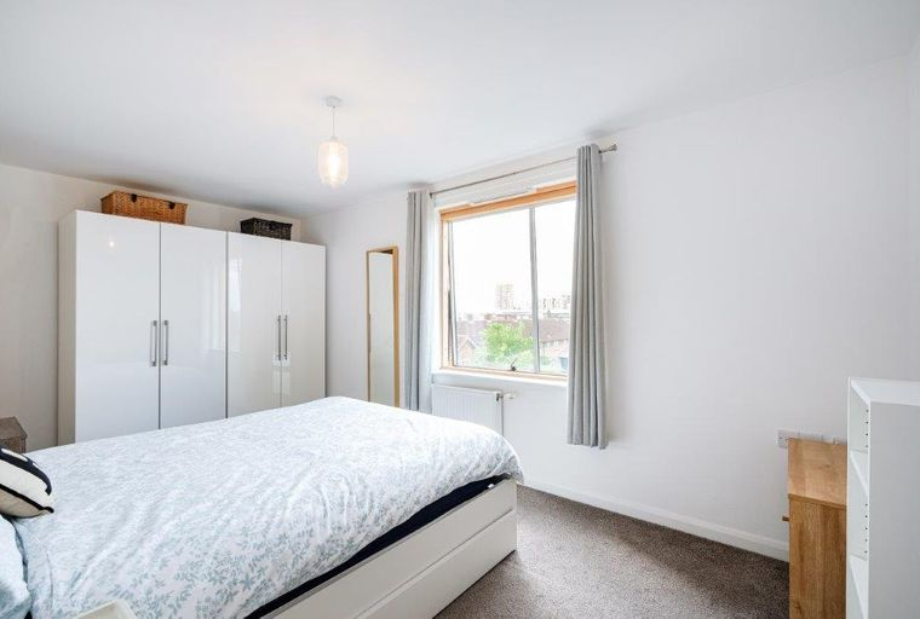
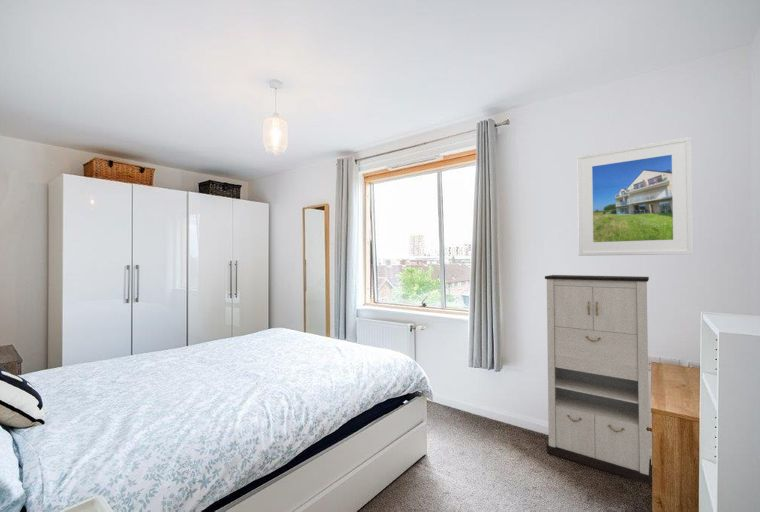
+ cabinet [544,274,653,486]
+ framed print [576,136,694,257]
